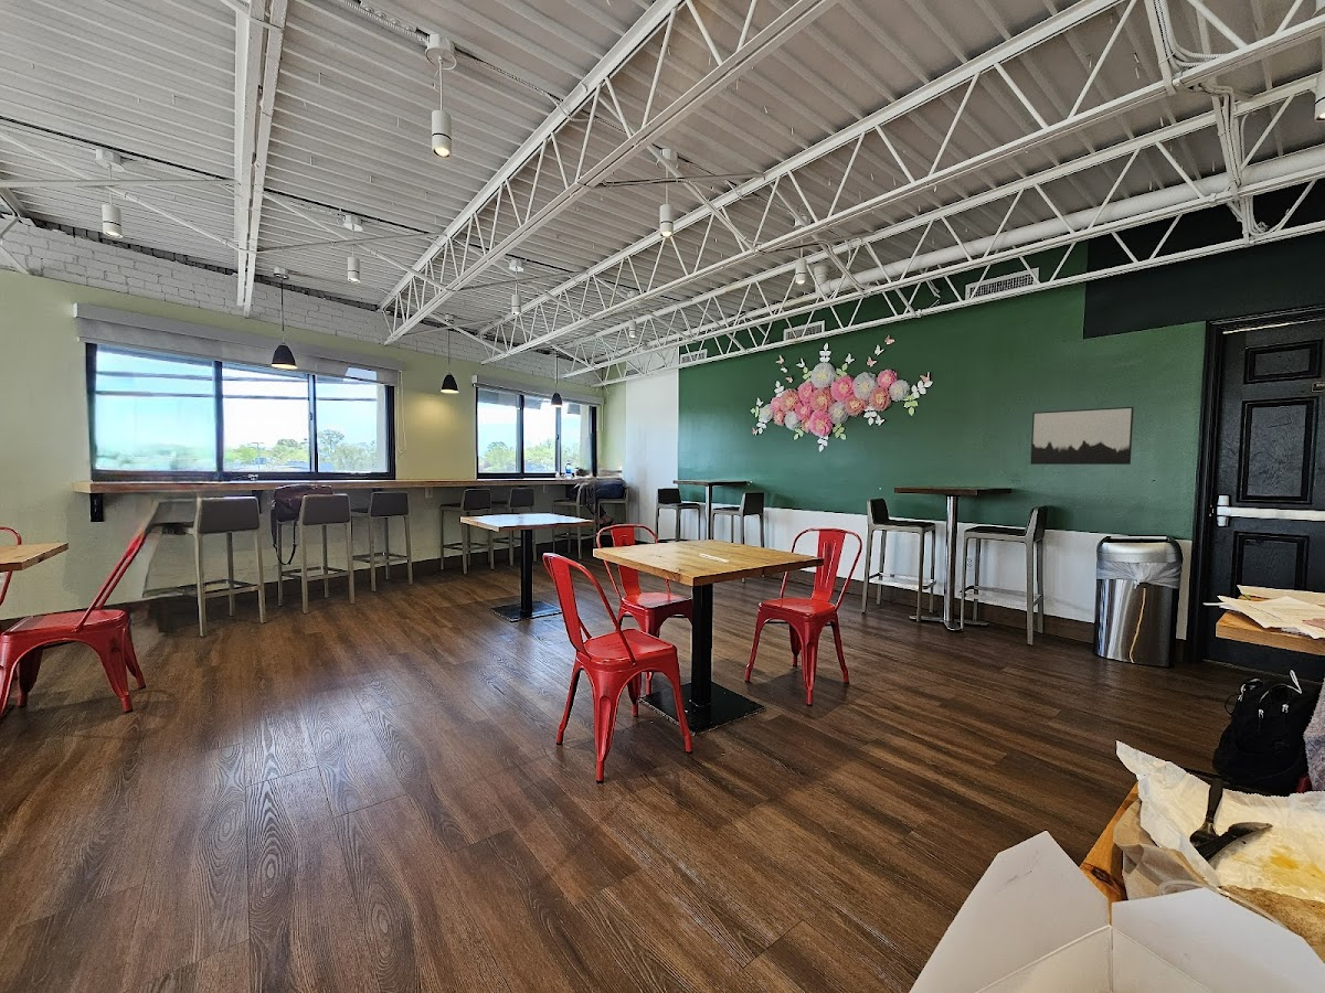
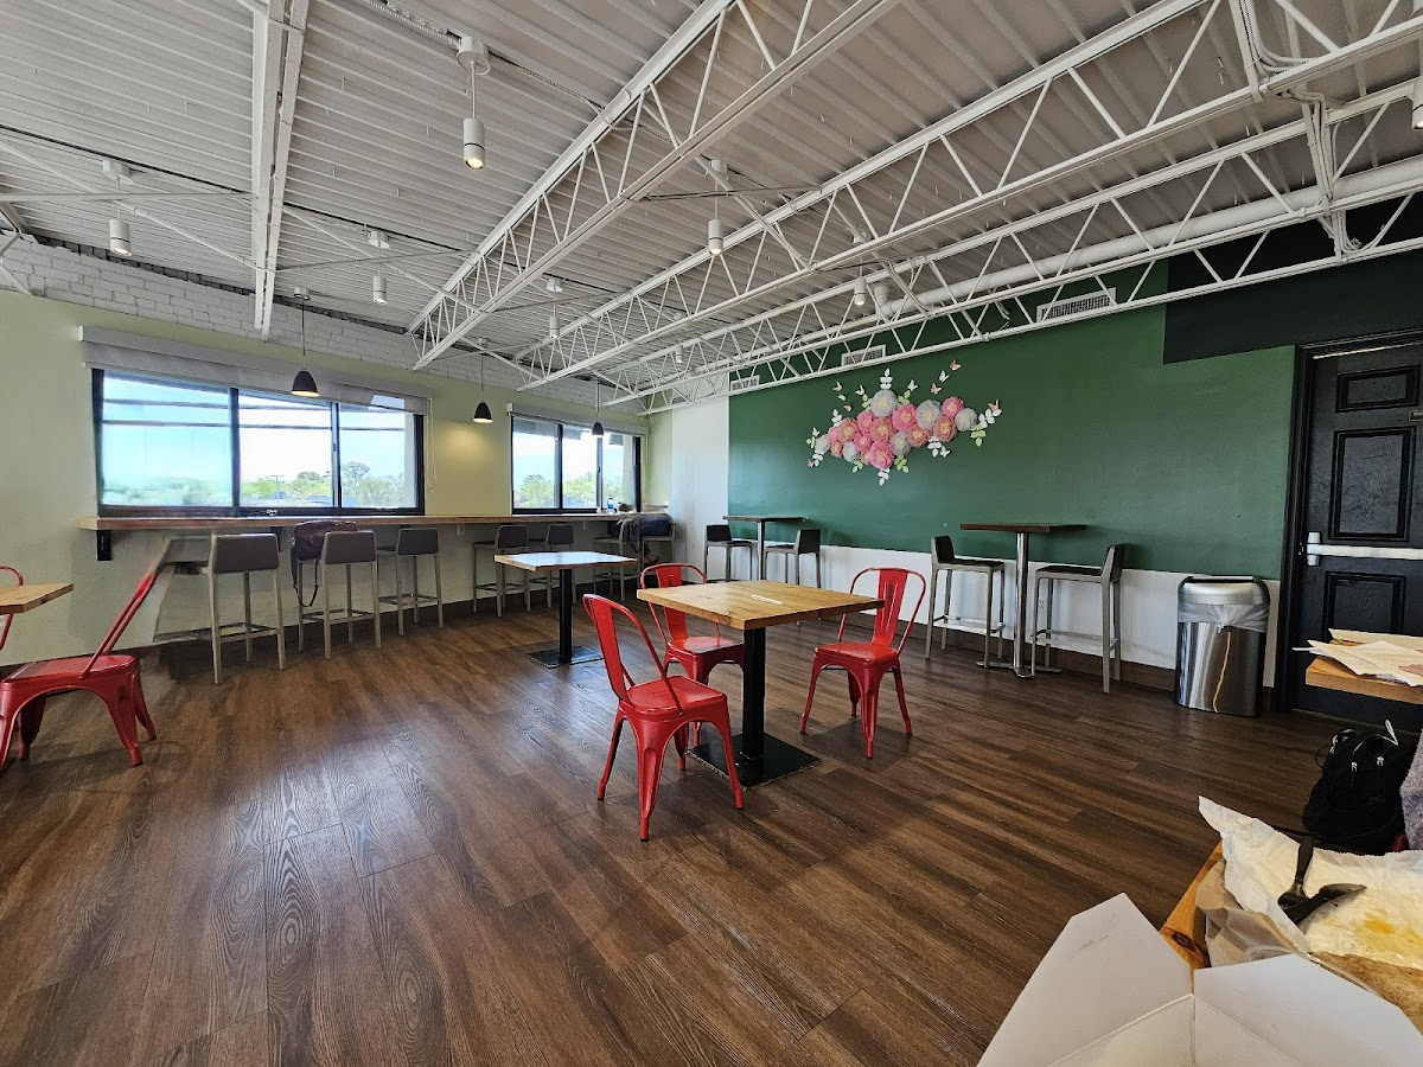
- wall art [1029,406,1135,466]
